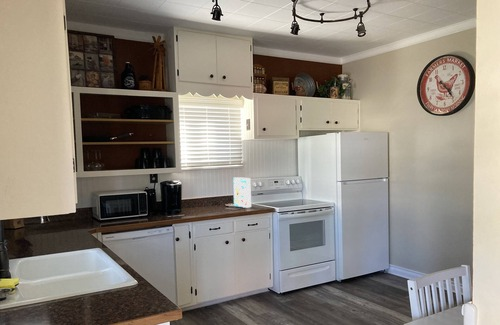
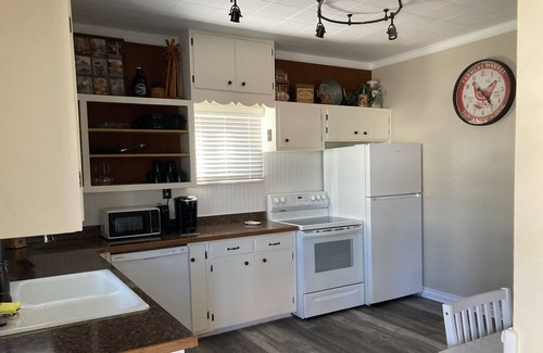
- cereal box [232,176,252,209]
